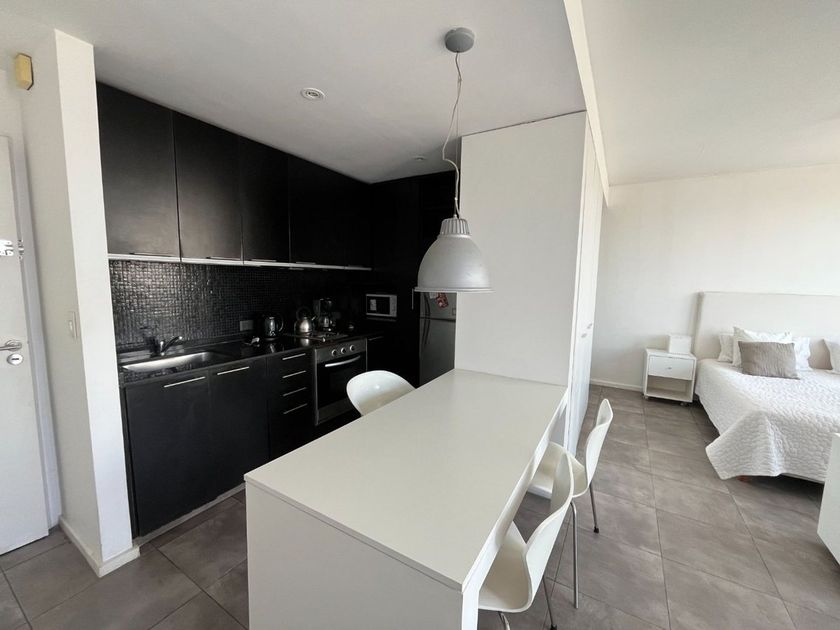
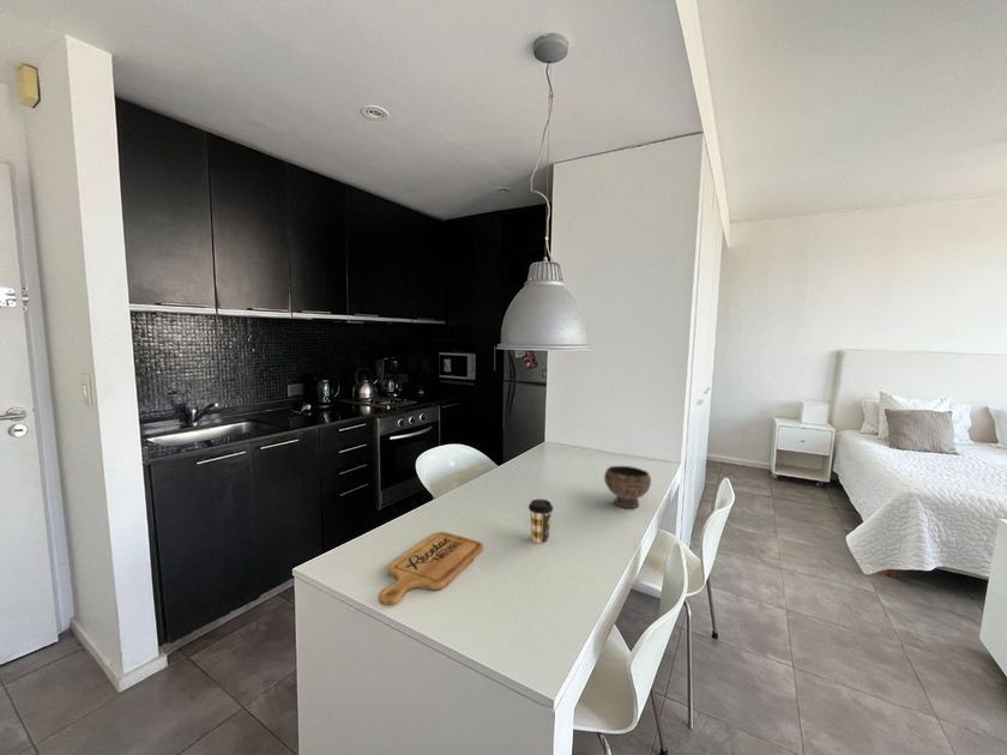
+ bowl [603,465,652,509]
+ coffee cup [527,499,554,545]
+ cutting board [378,531,484,606]
